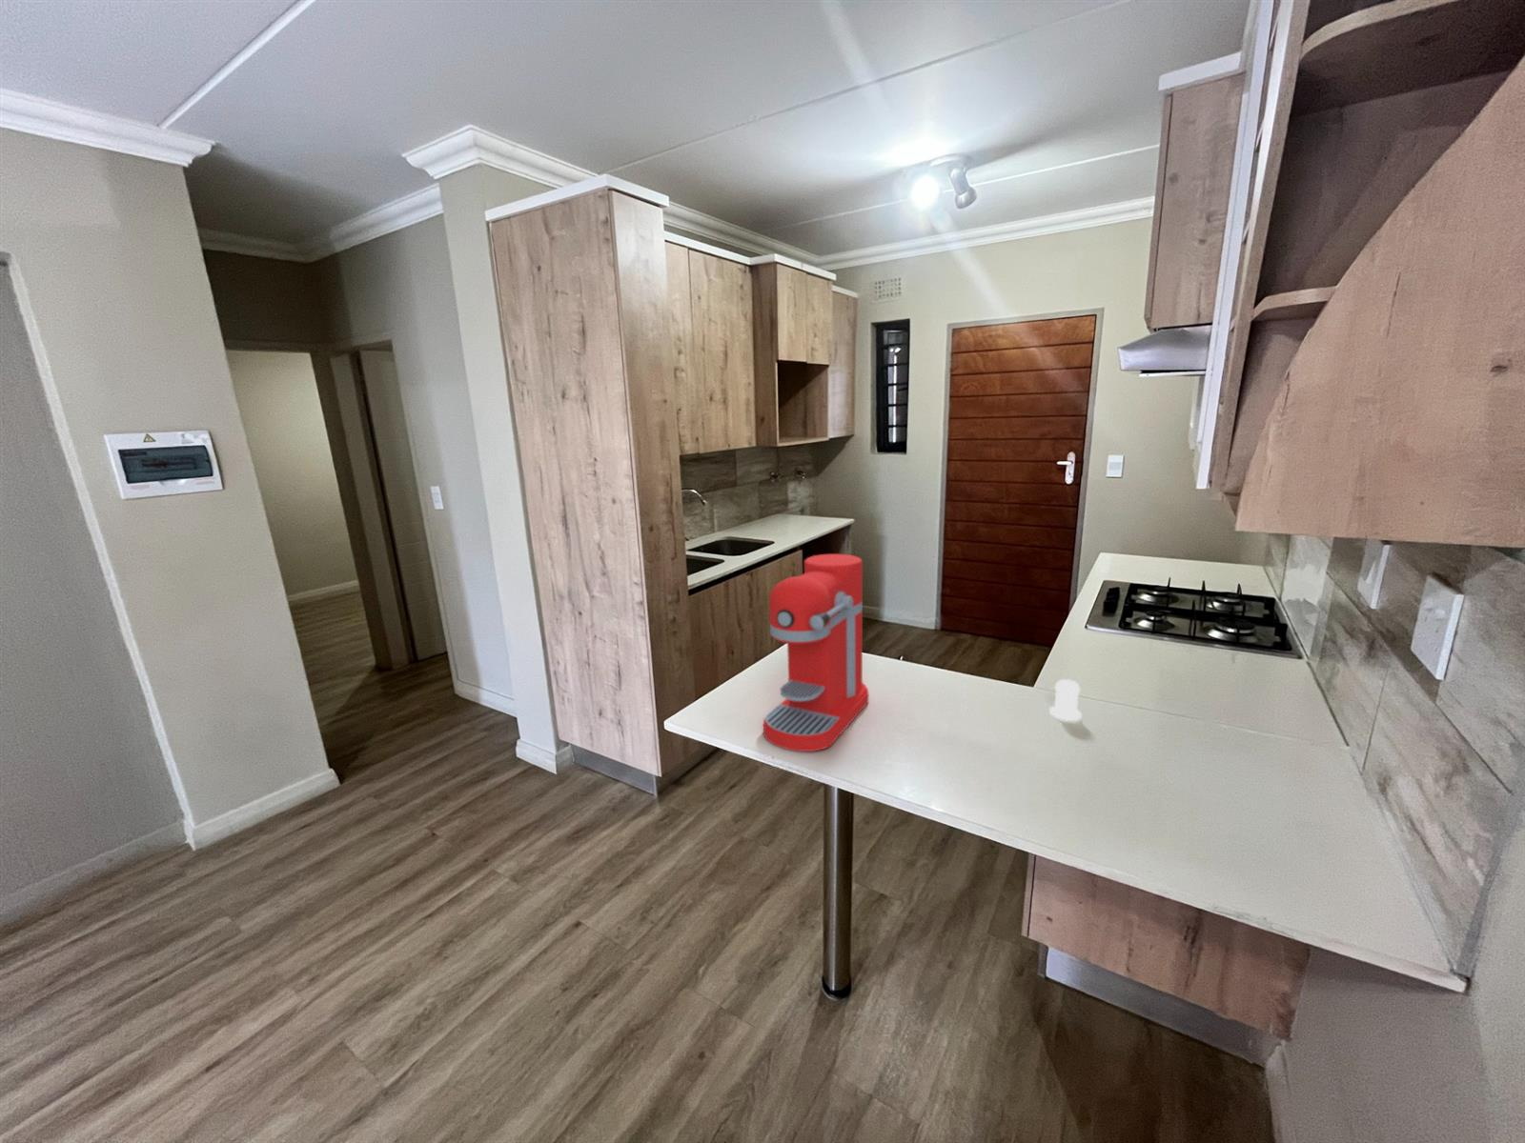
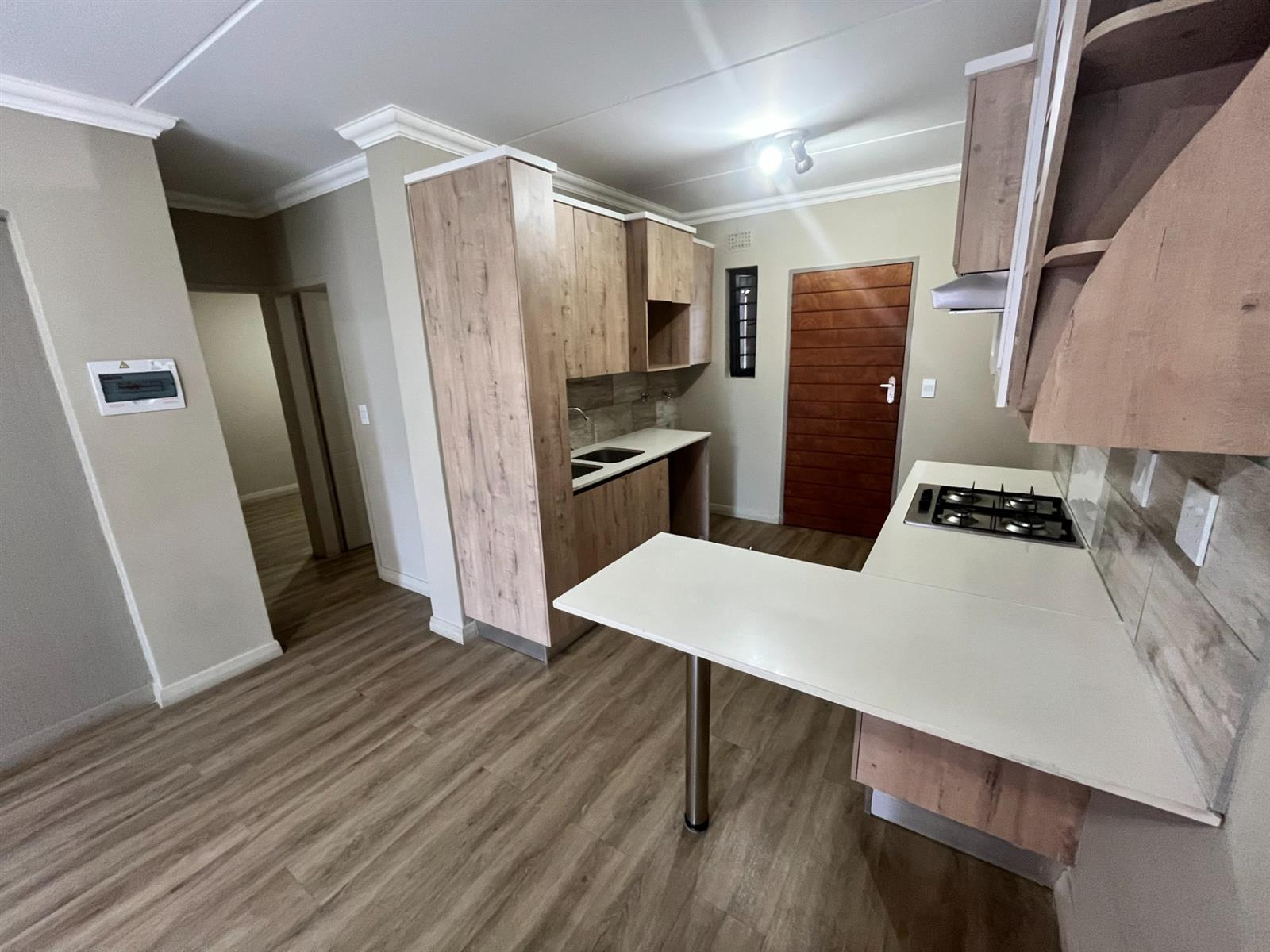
- coffee maker [762,553,869,753]
- salt shaker [1048,678,1083,722]
